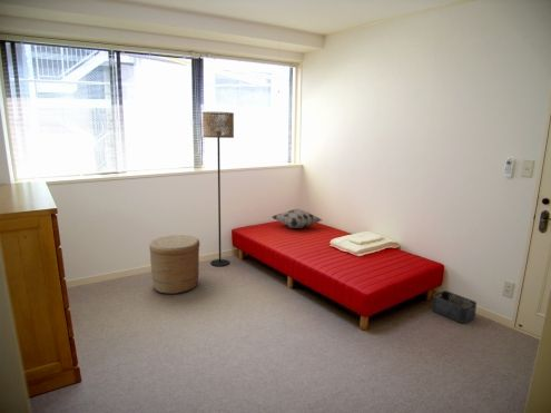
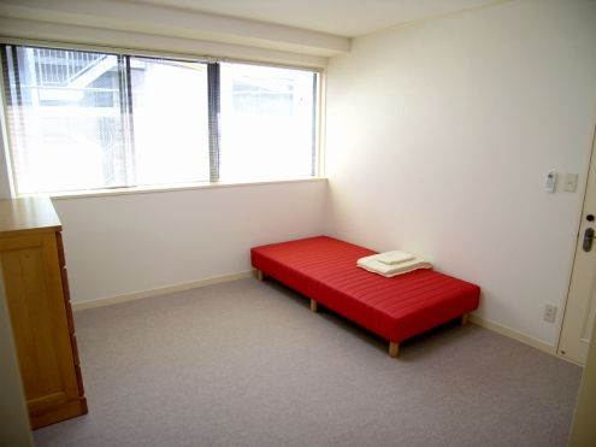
- woven basket [148,234,200,295]
- decorative pillow [272,208,324,229]
- floor lamp [201,111,235,267]
- storage bin [431,289,478,324]
